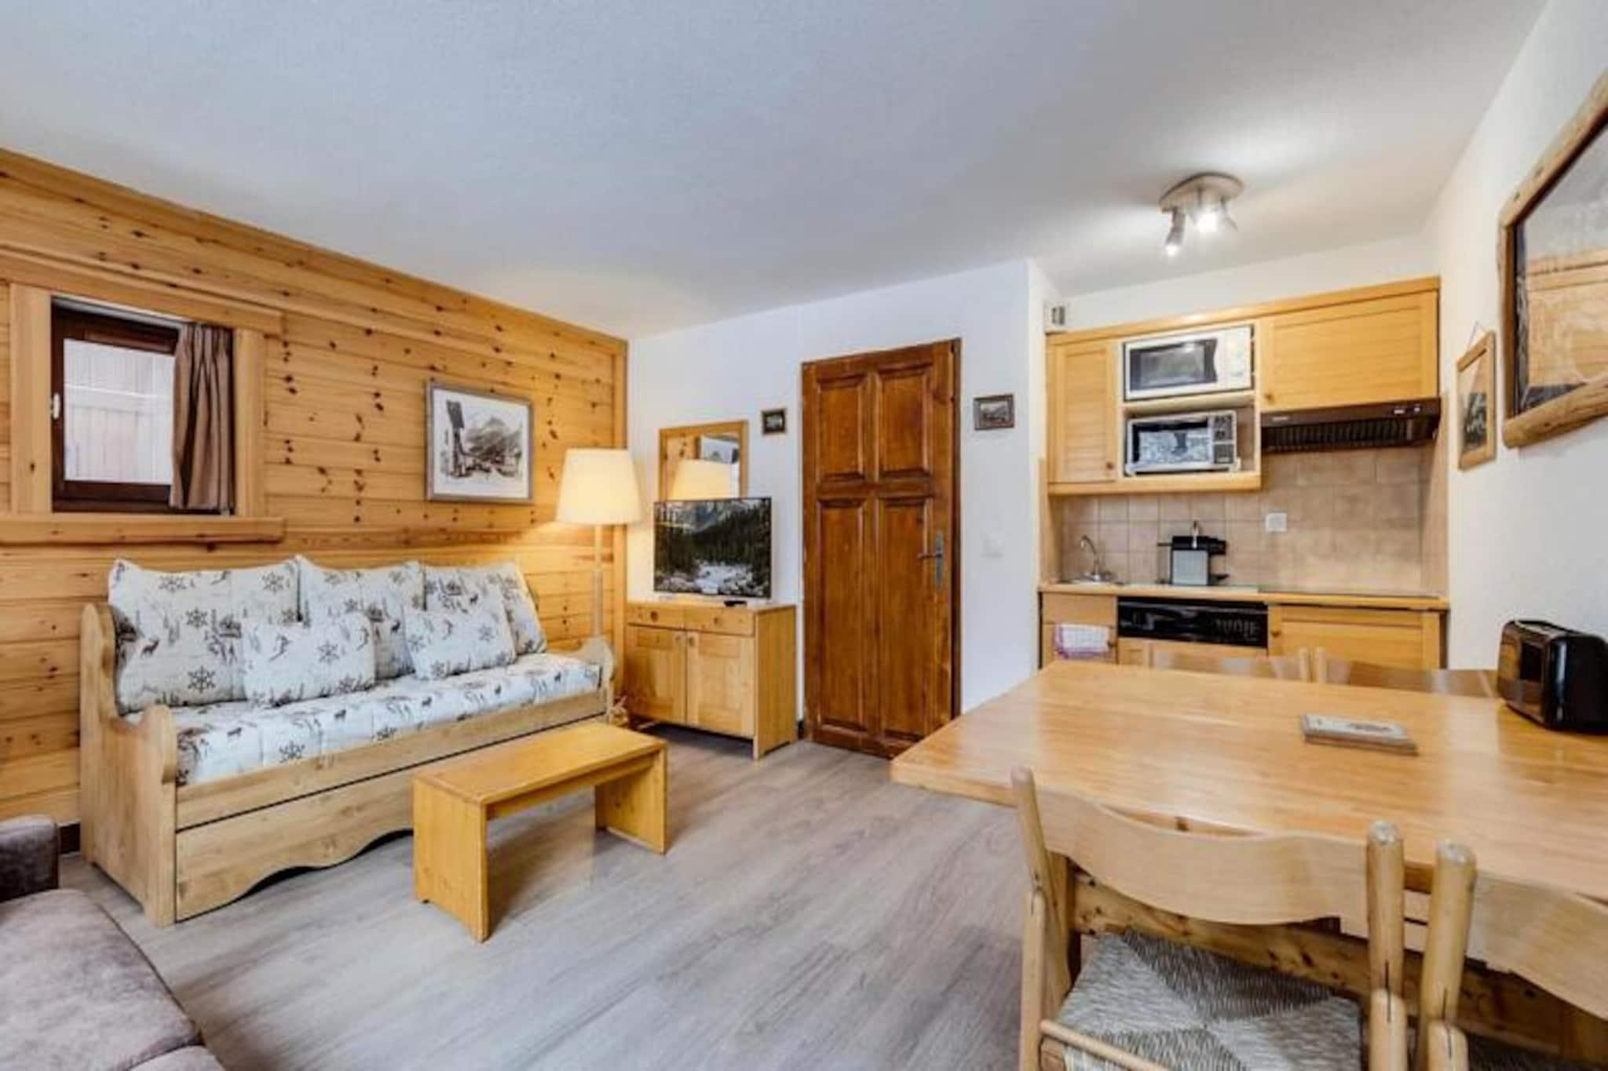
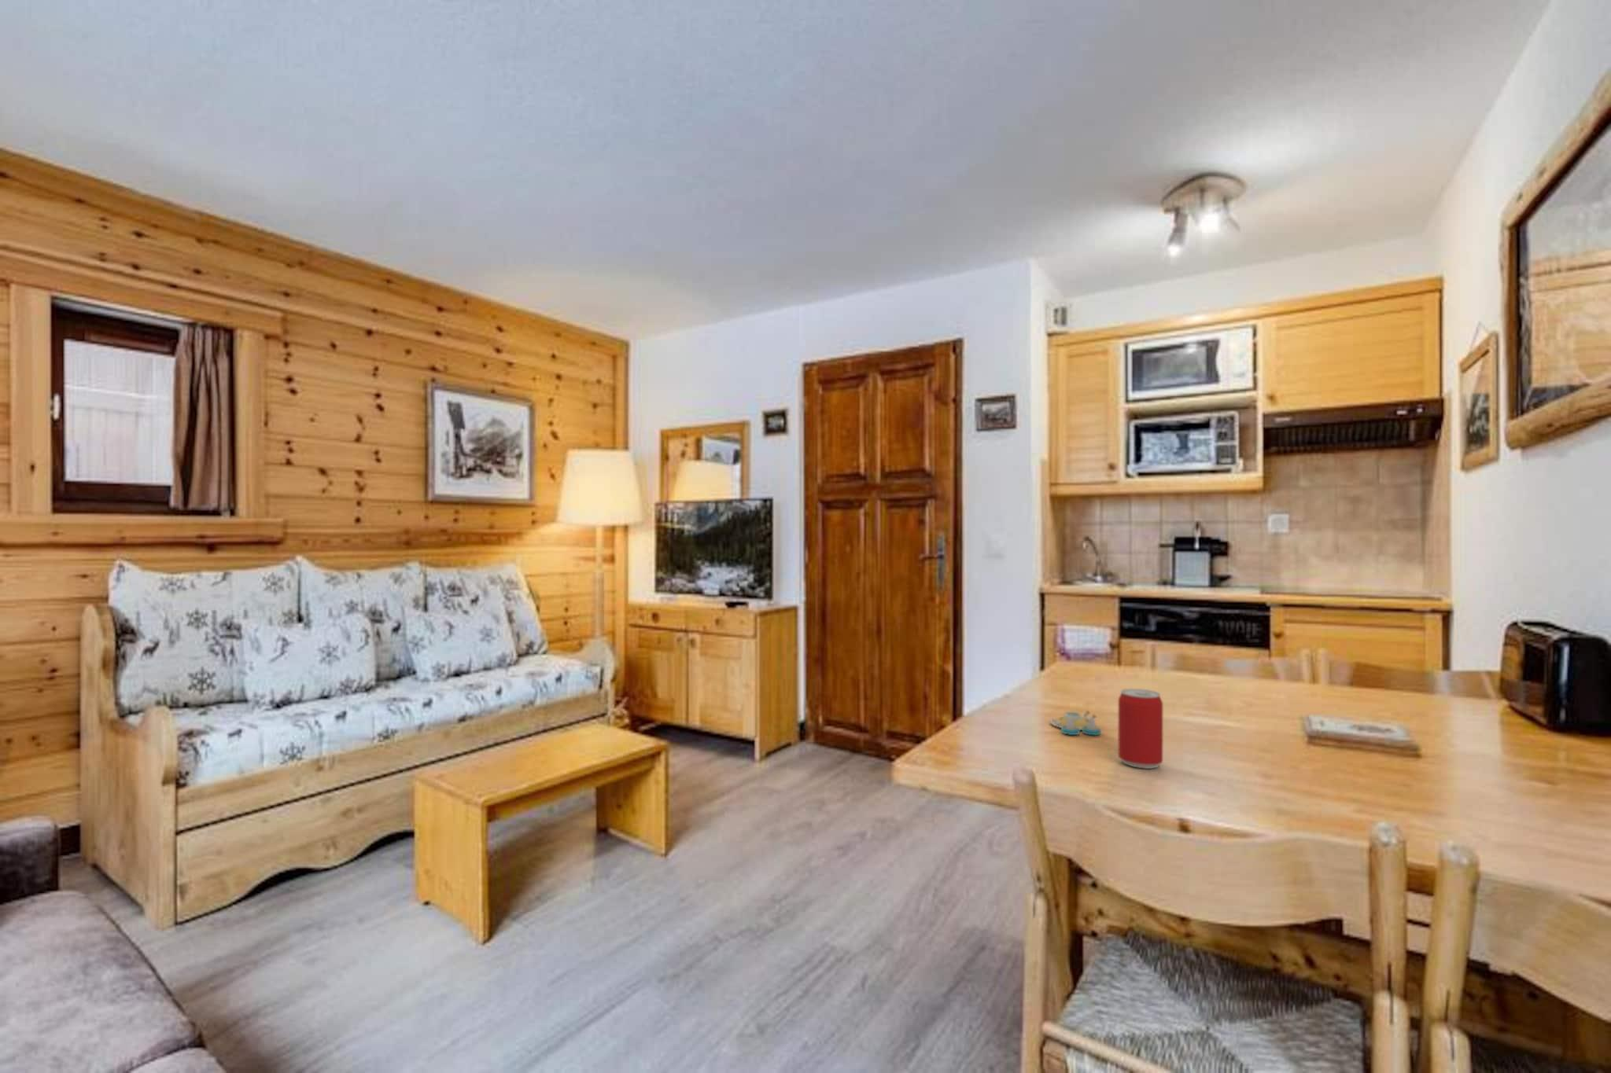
+ salt and pepper shaker set [1050,709,1102,735]
+ beer can [1118,687,1163,770]
